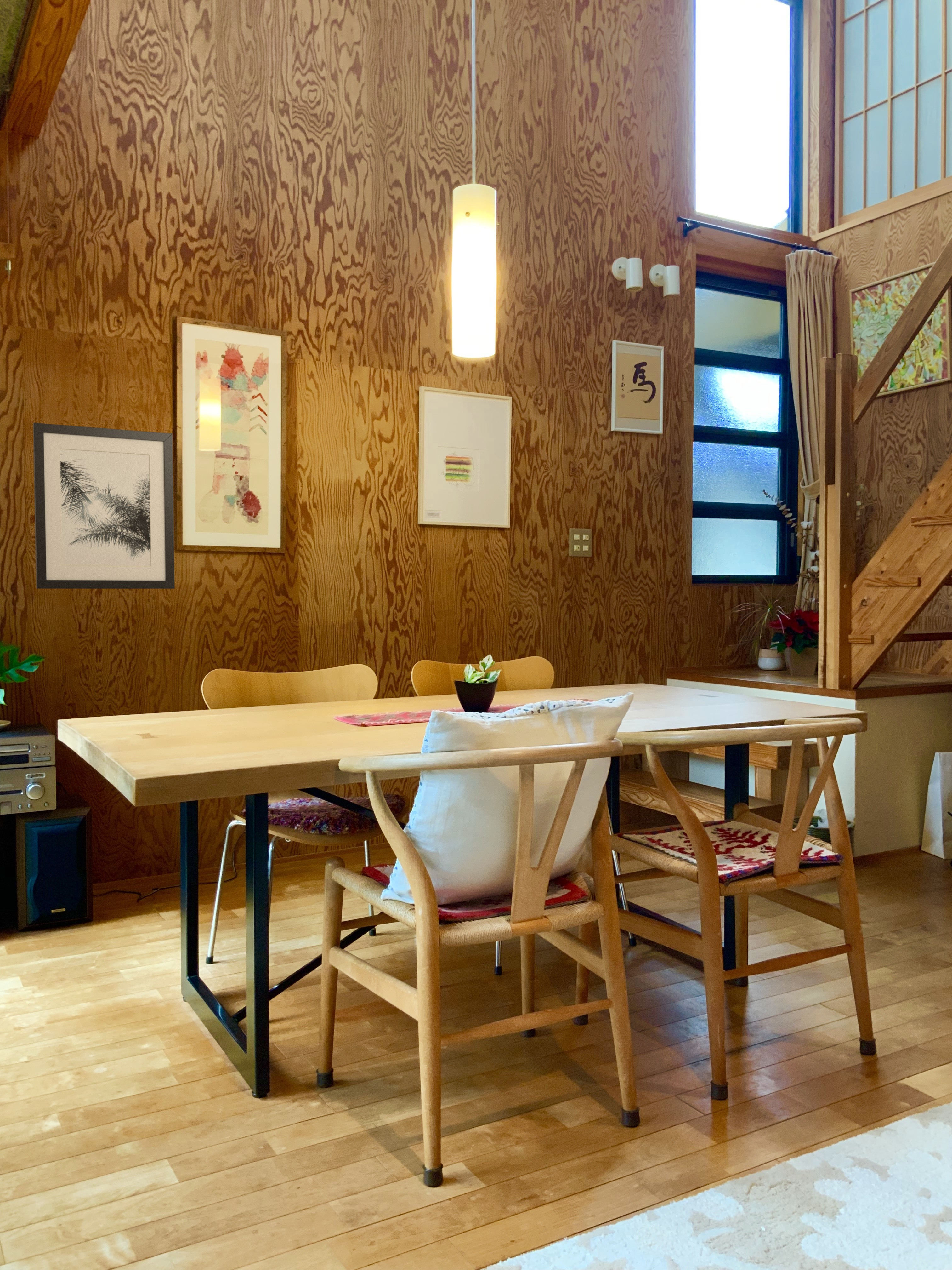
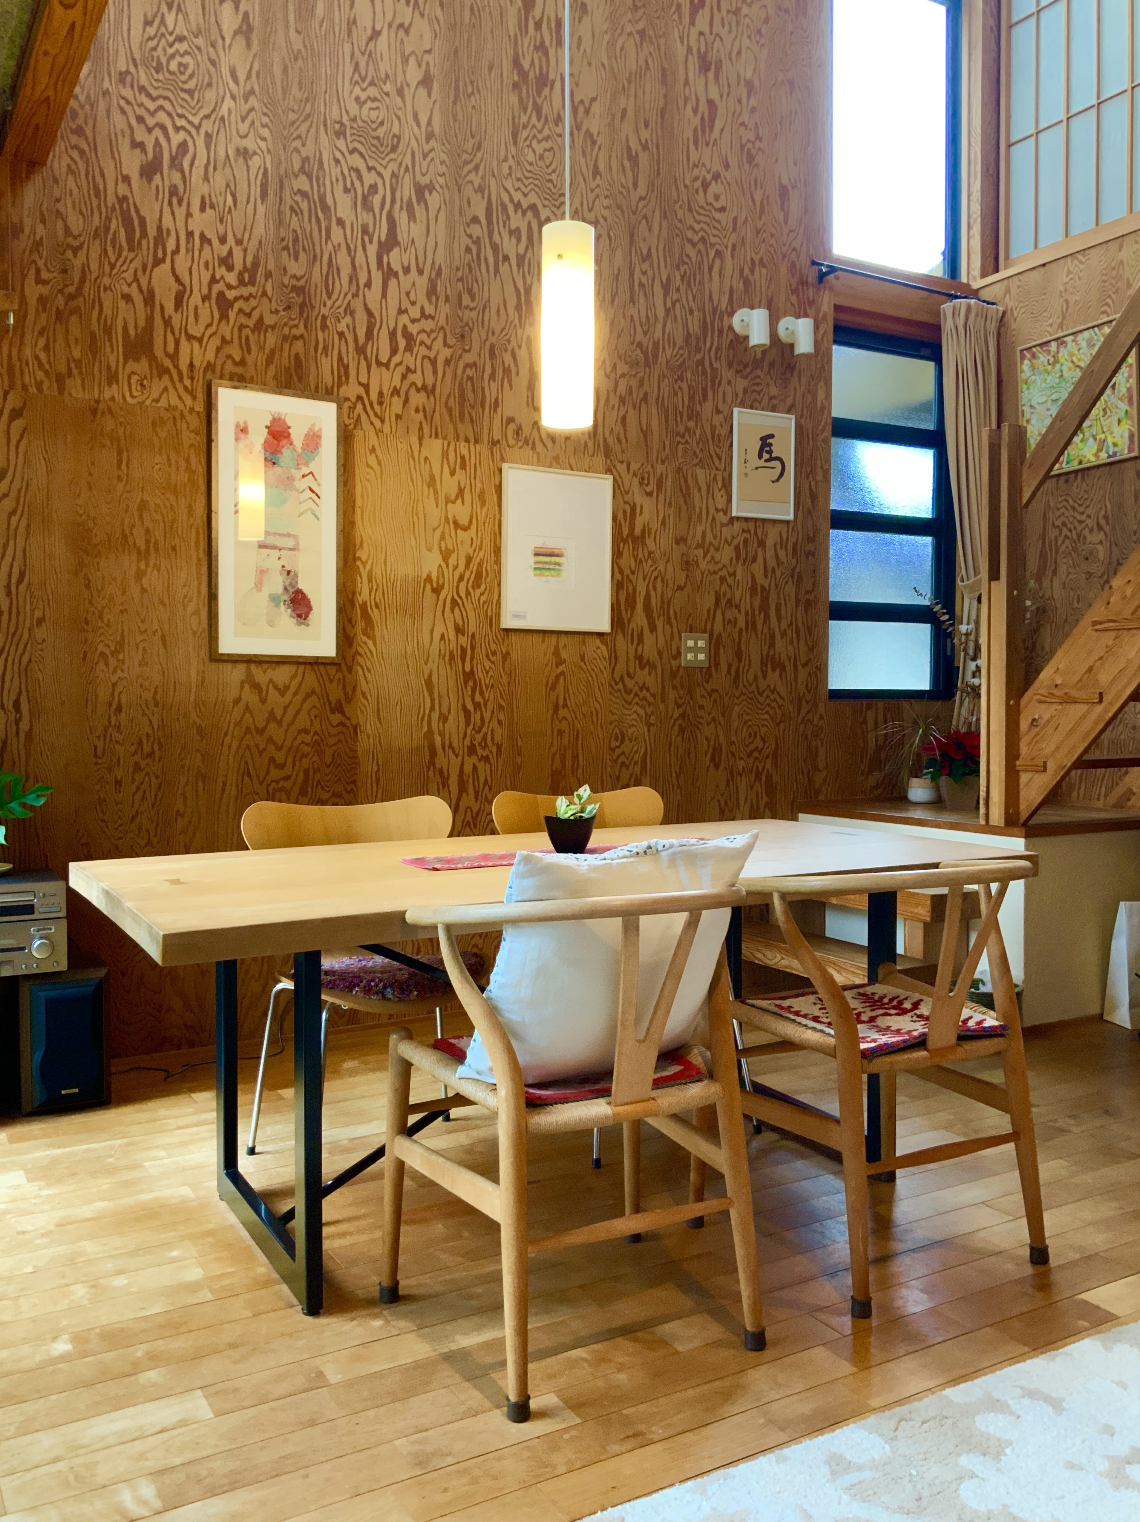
- wall art [33,422,175,589]
